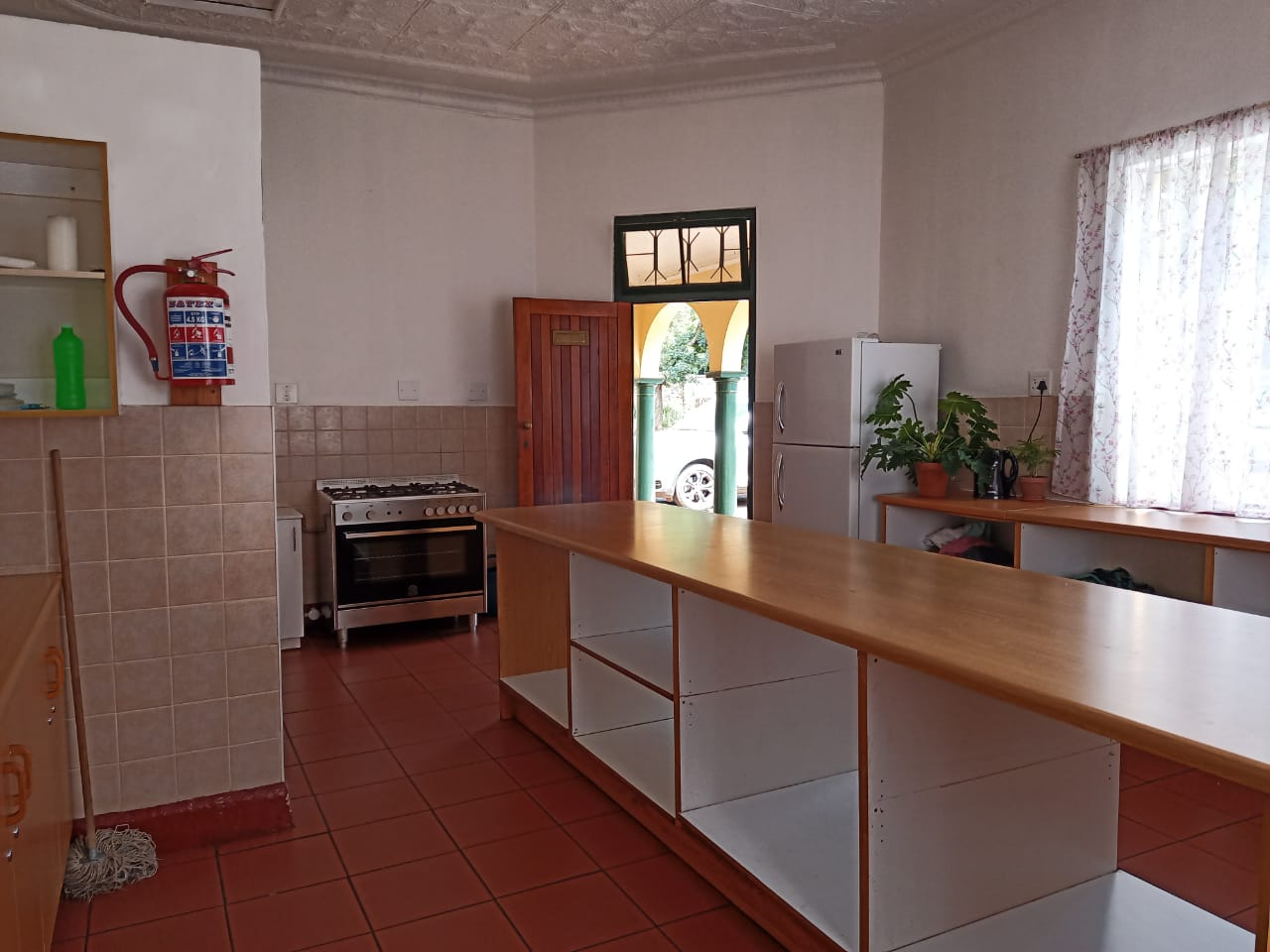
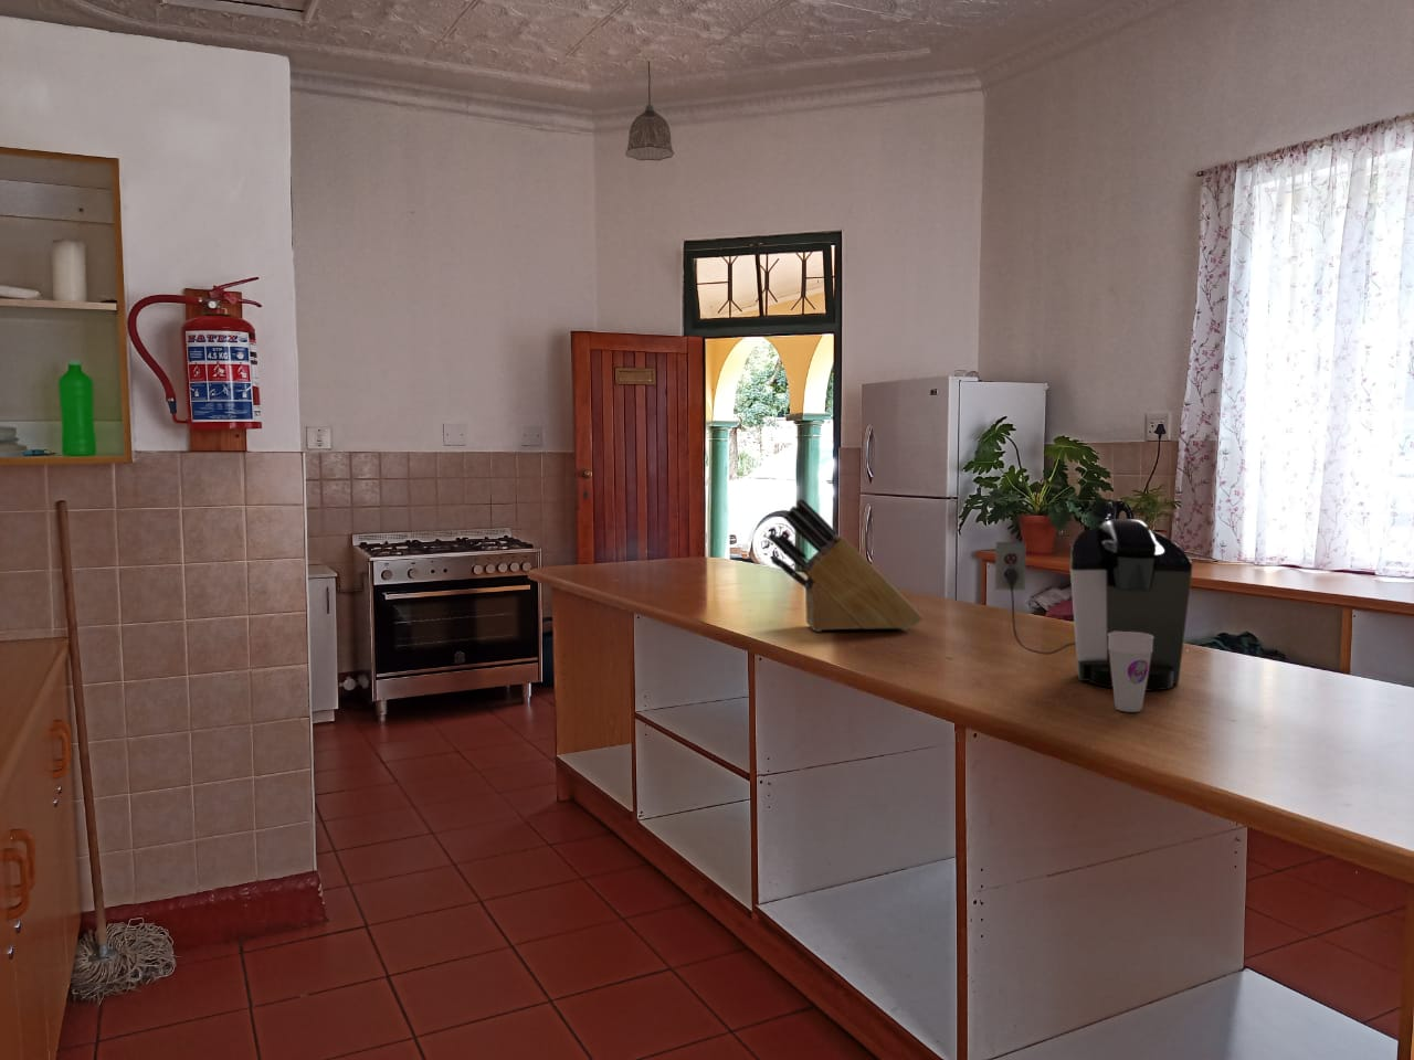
+ cup [1108,631,1153,714]
+ coffee maker [994,518,1194,693]
+ pendant lamp [625,60,675,163]
+ knife block [767,497,923,632]
